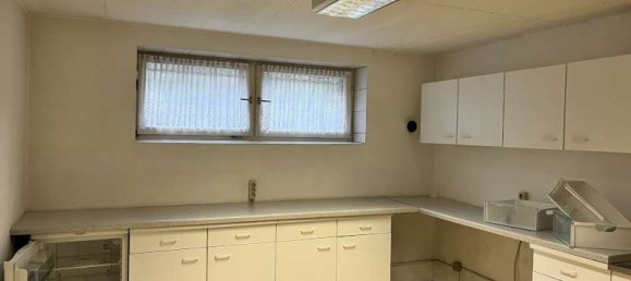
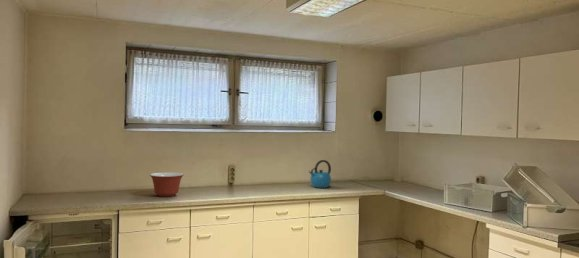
+ mixing bowl [149,171,185,198]
+ kettle [308,159,332,189]
